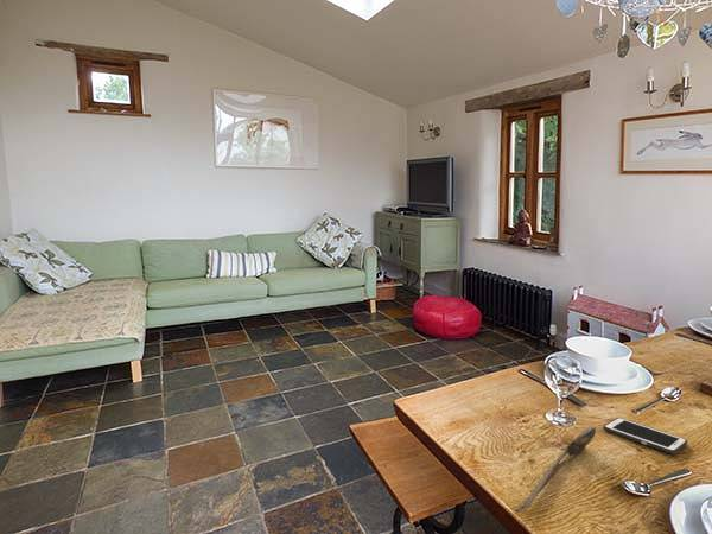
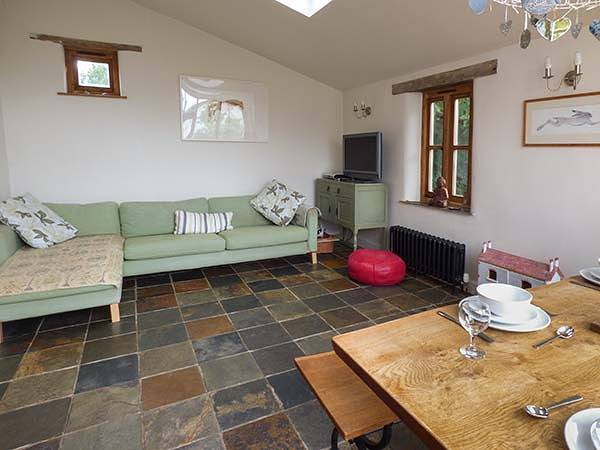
- cell phone [603,417,688,456]
- spoon [514,426,597,514]
